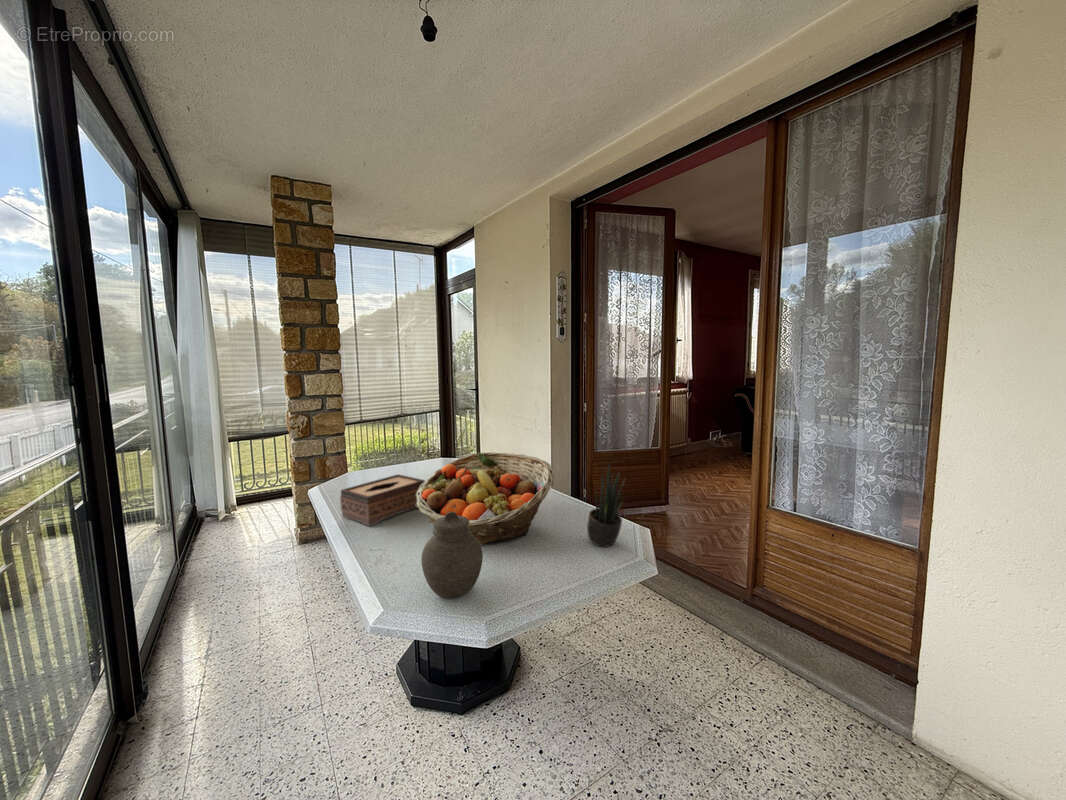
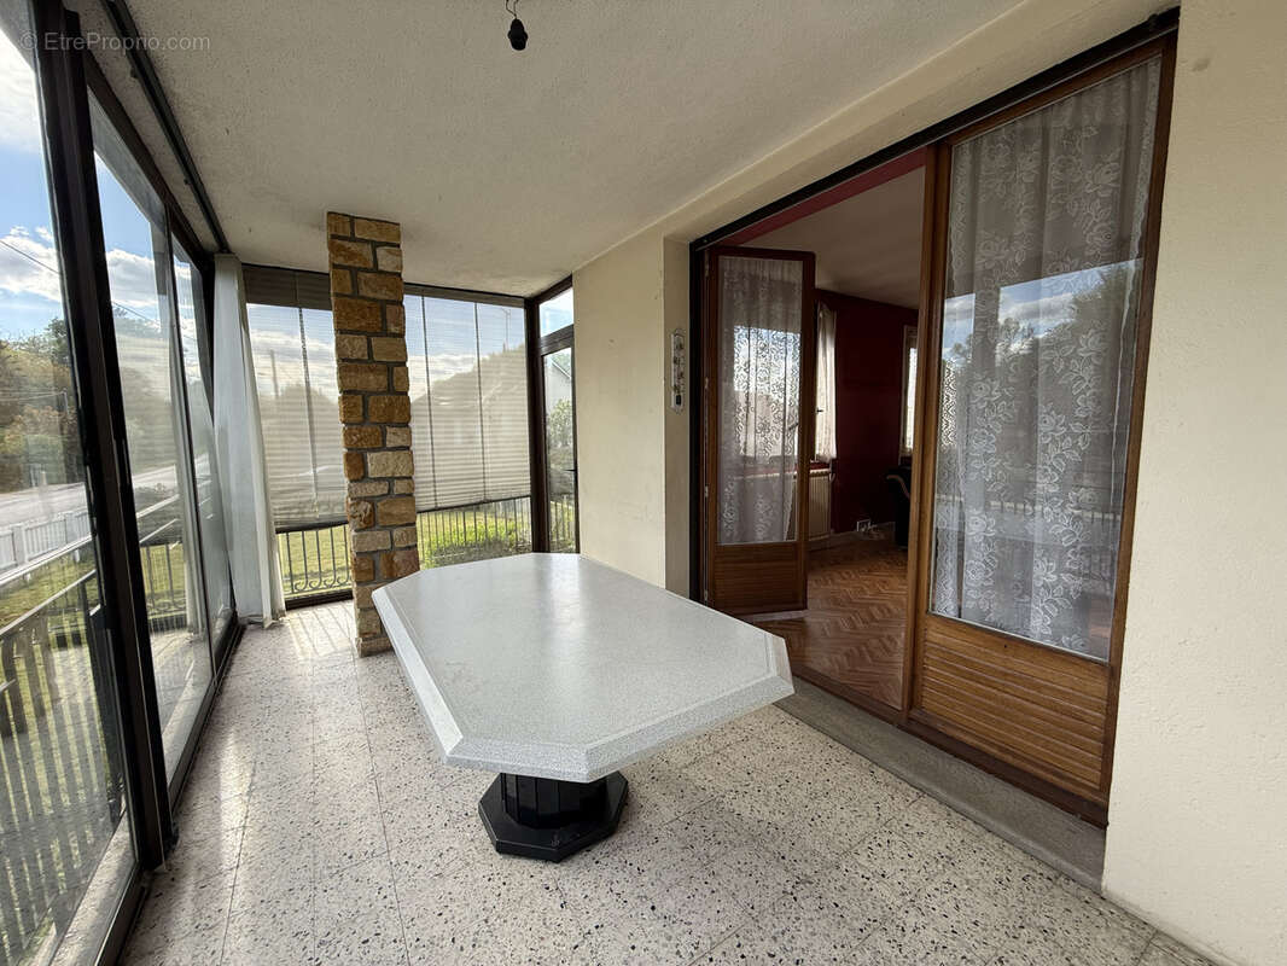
- potted plant [586,462,626,548]
- fruit basket [416,451,555,546]
- tissue box [339,473,426,527]
- jar [420,512,484,599]
